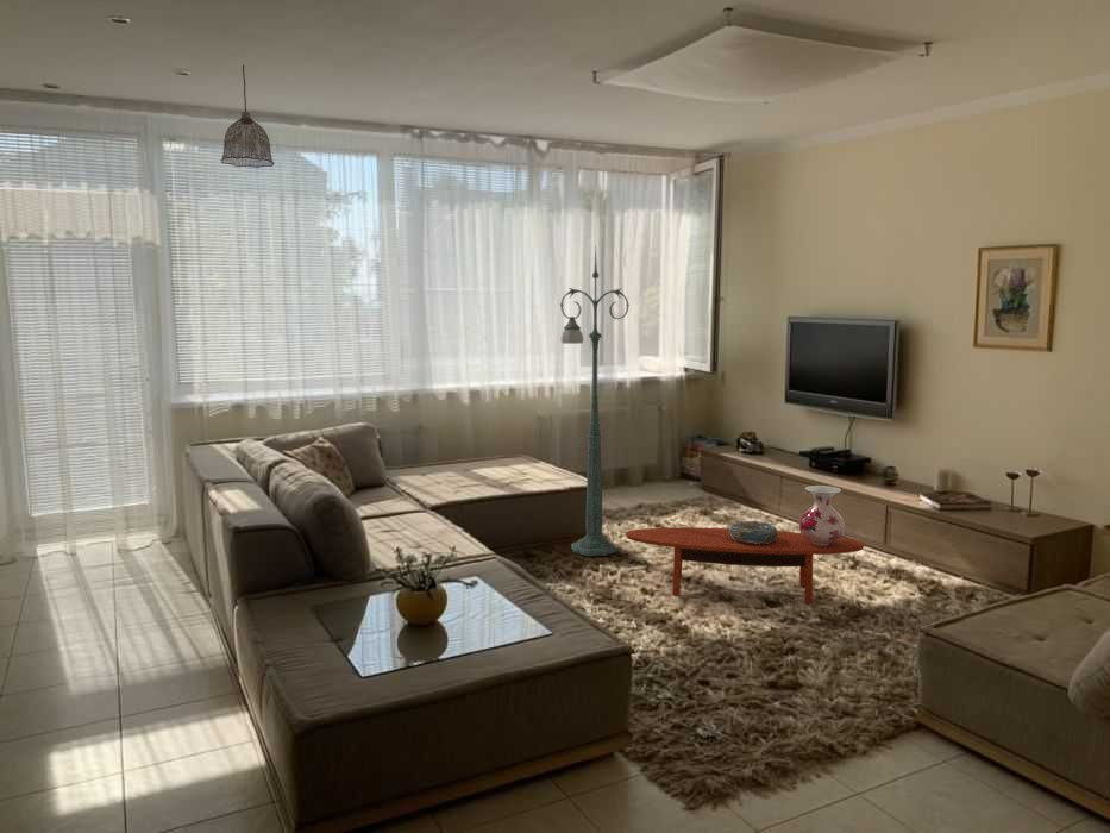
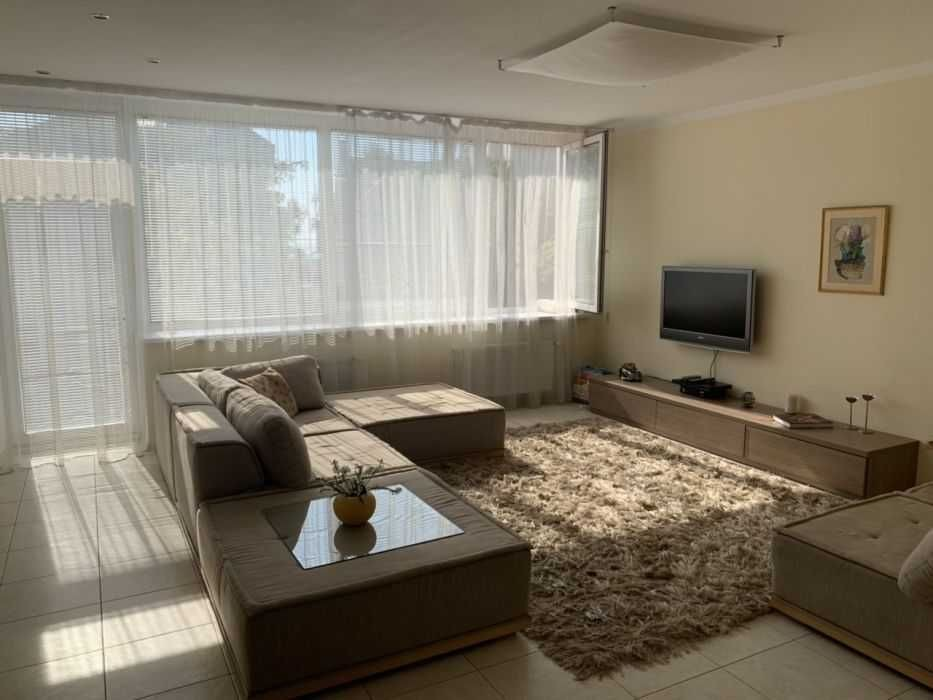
- pendant lamp [220,64,276,169]
- floor lamp [559,246,631,557]
- vase [798,484,846,546]
- coffee table [625,526,865,605]
- decorative bowl [728,520,778,544]
